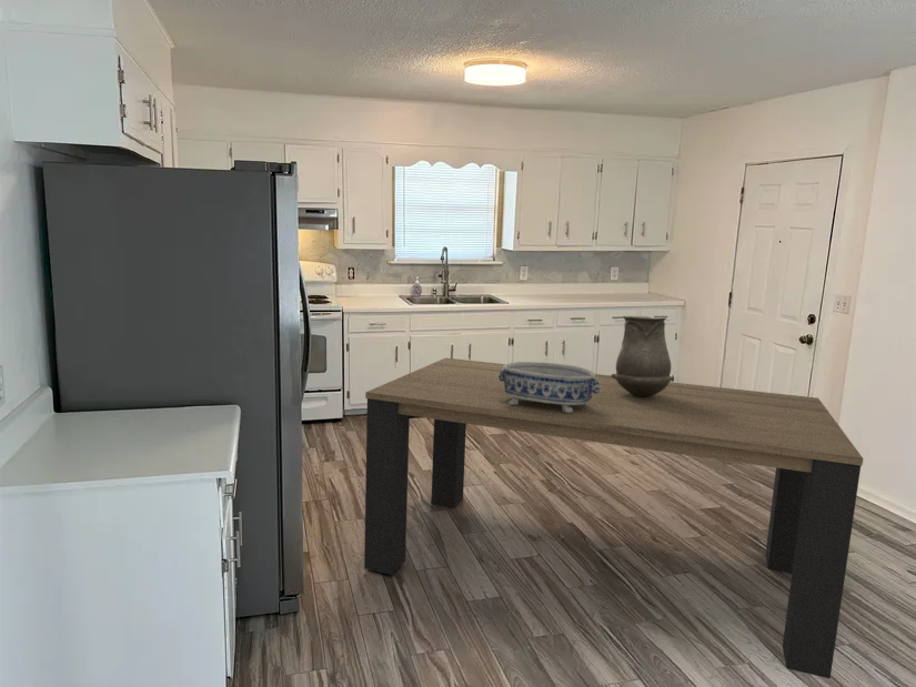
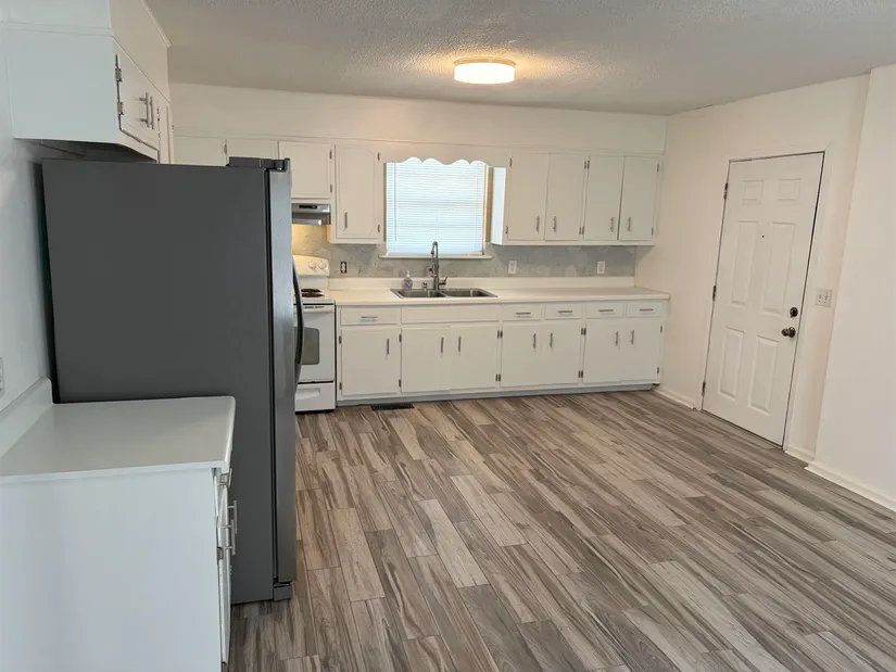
- dining table [363,357,864,679]
- decorative bowl [499,361,601,413]
- vase [611,315,675,398]
